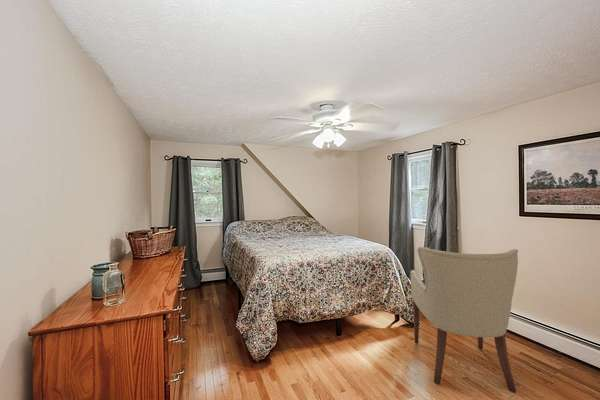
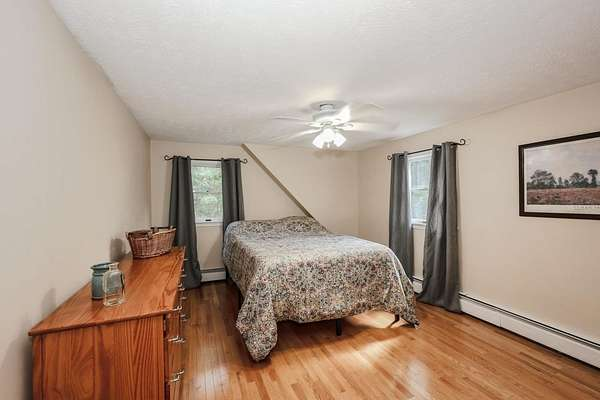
- chair [409,246,519,394]
